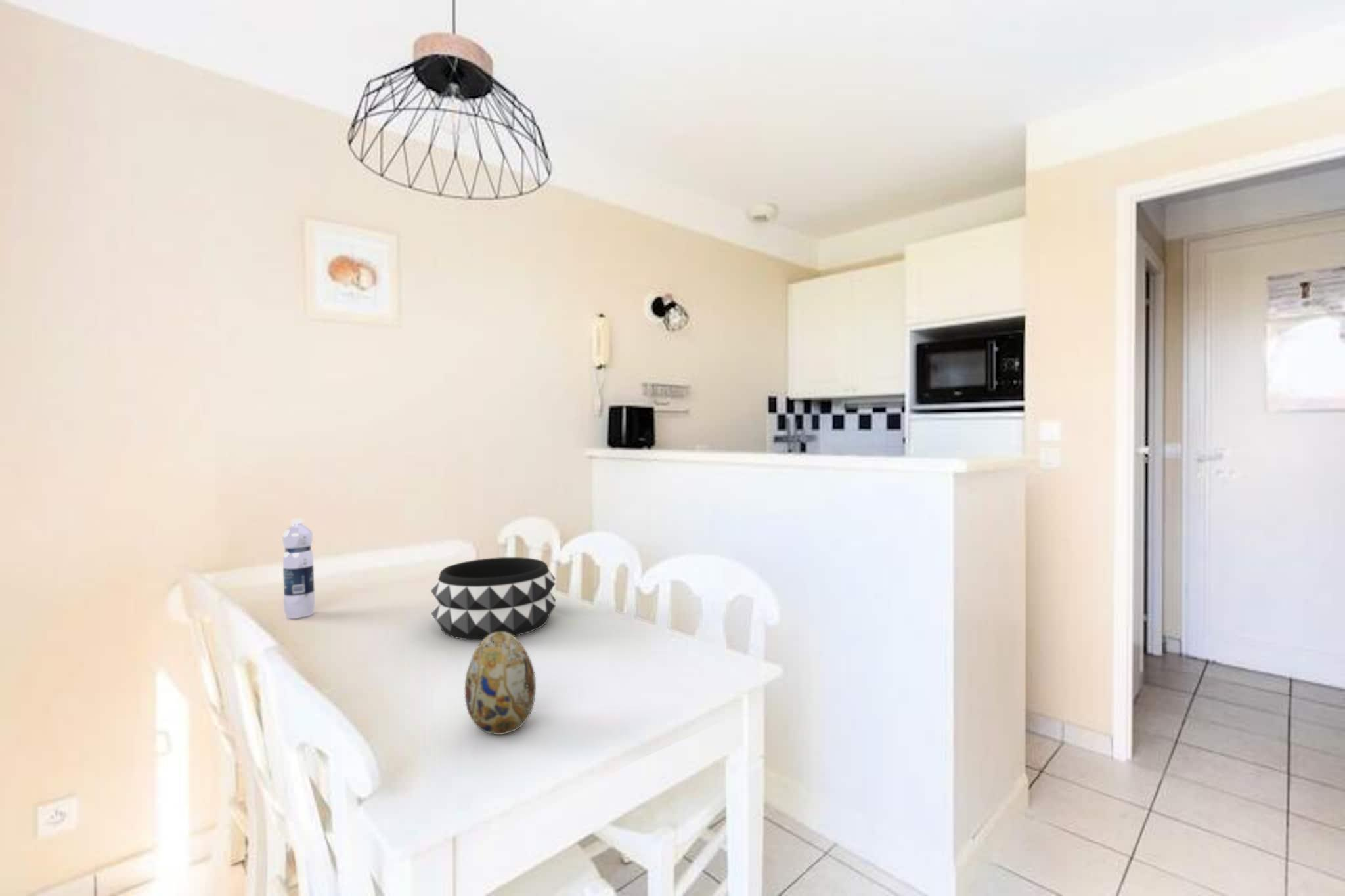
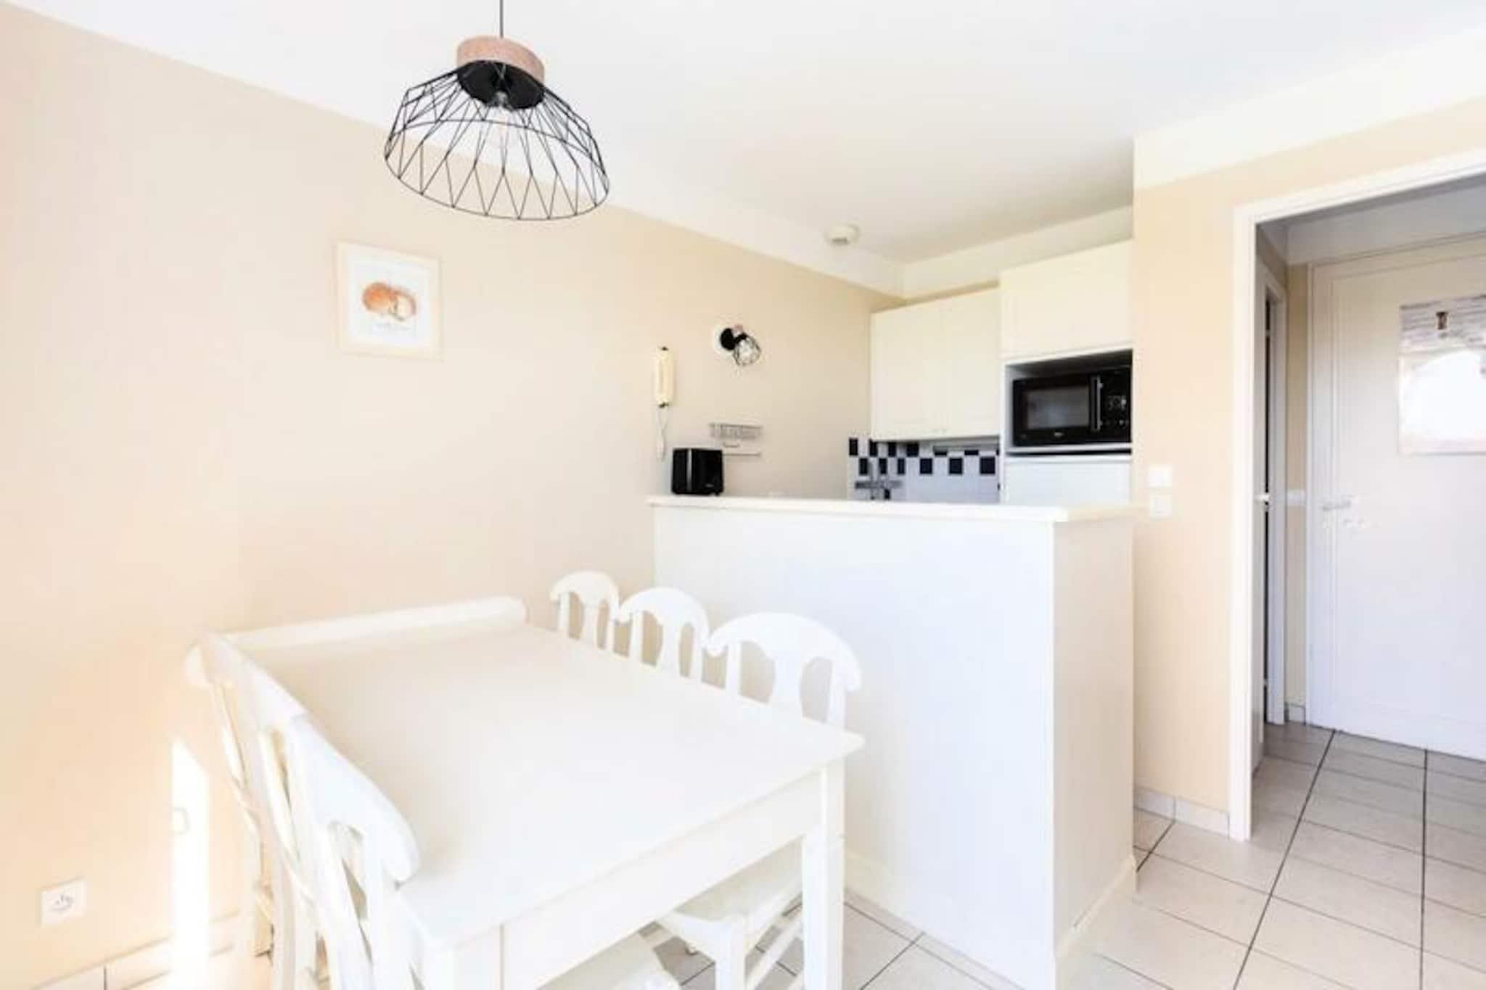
- decorative egg [464,632,537,735]
- decorative bowl [430,557,556,641]
- water bottle [282,518,315,619]
